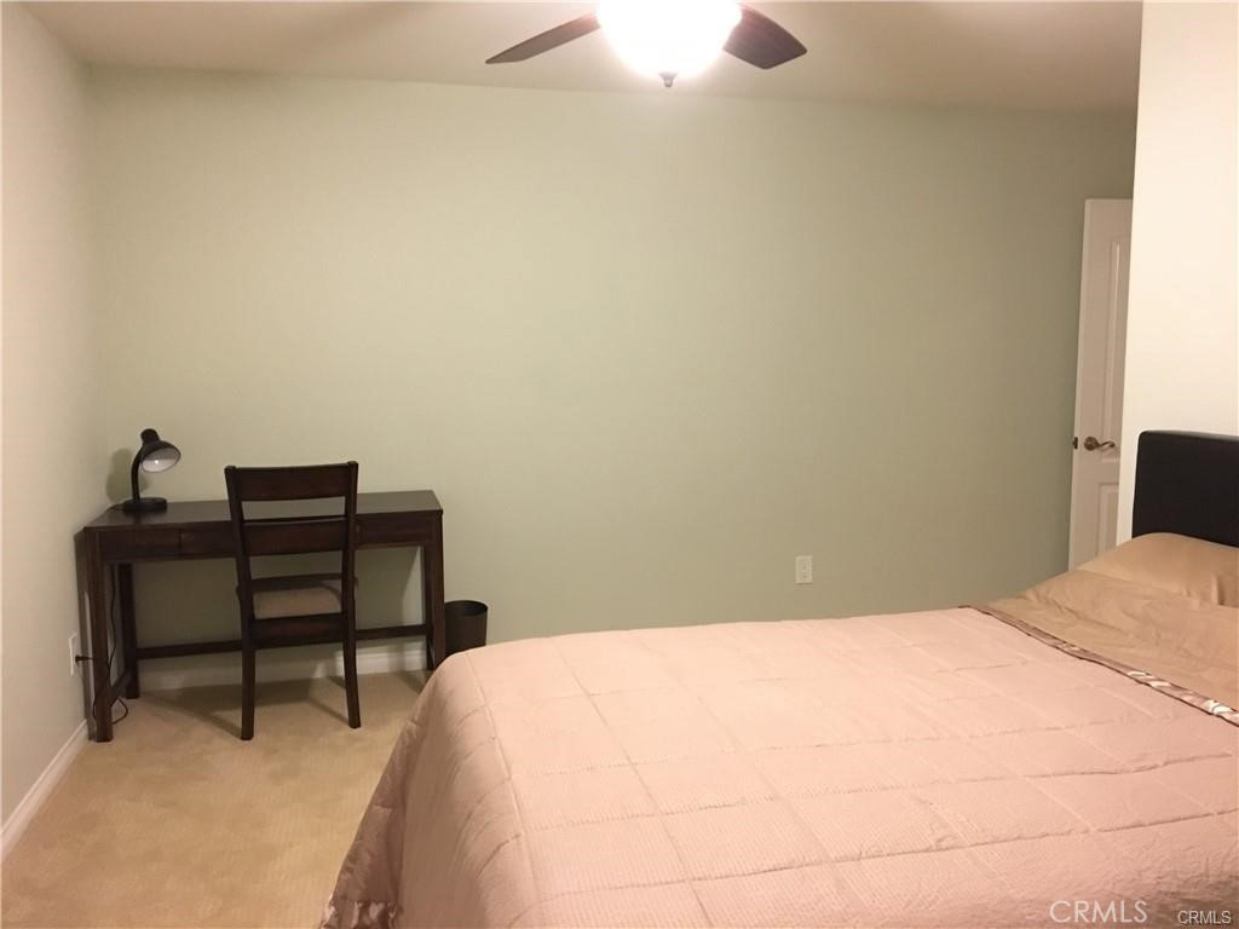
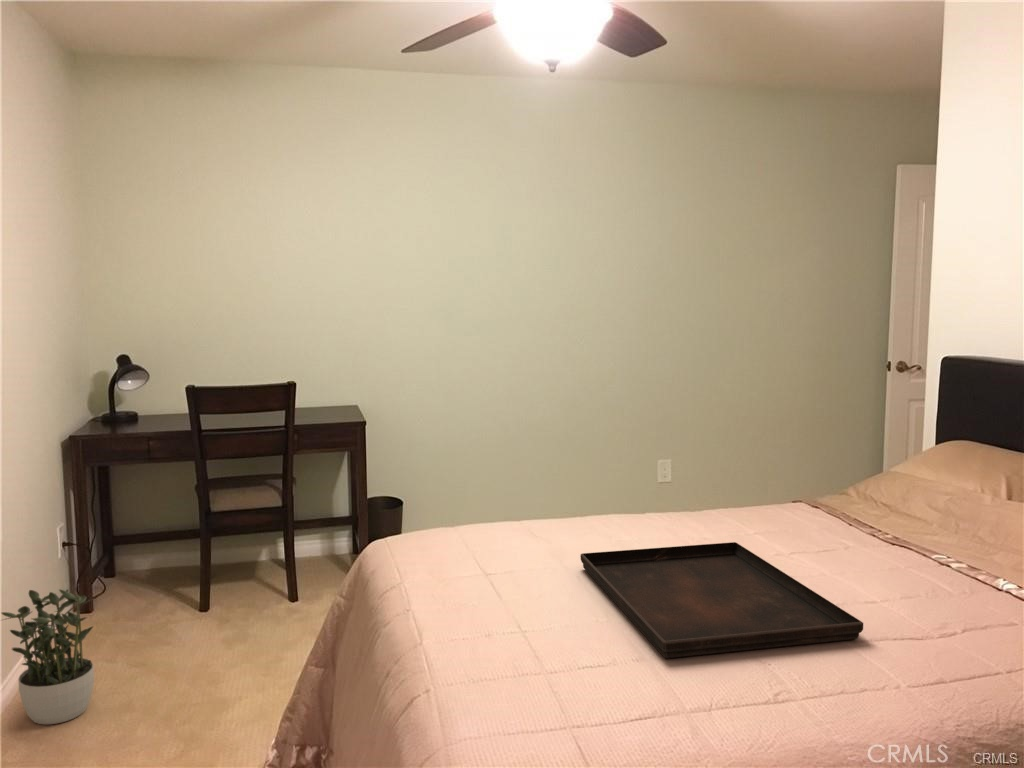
+ potted plant [0,588,95,725]
+ serving tray [580,541,864,659]
